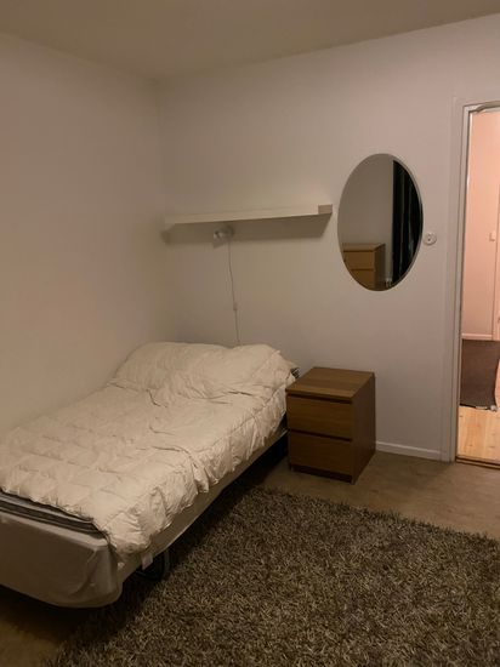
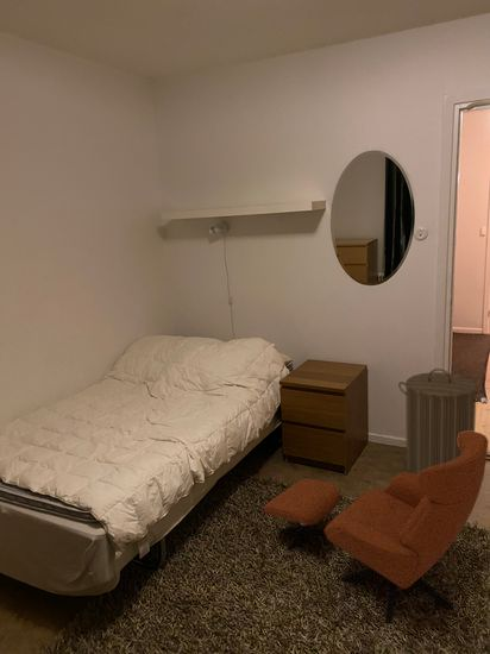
+ laundry hamper [397,367,486,474]
+ armchair [263,430,489,624]
